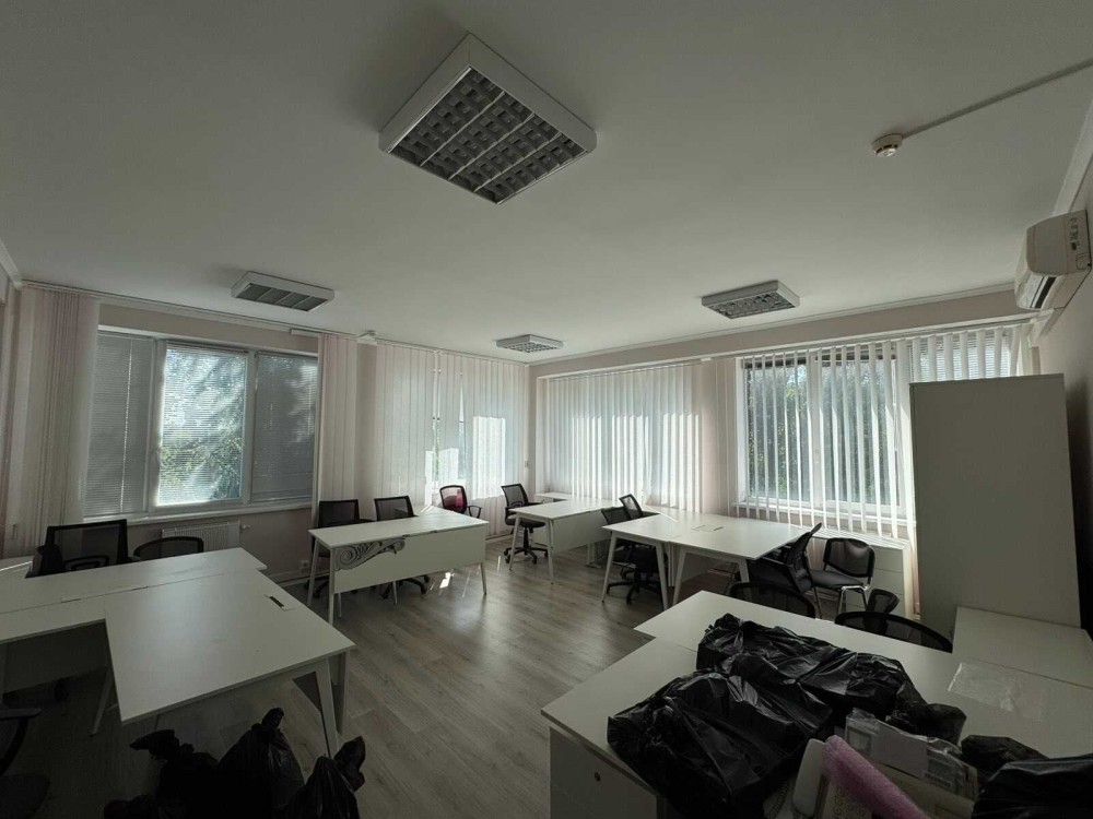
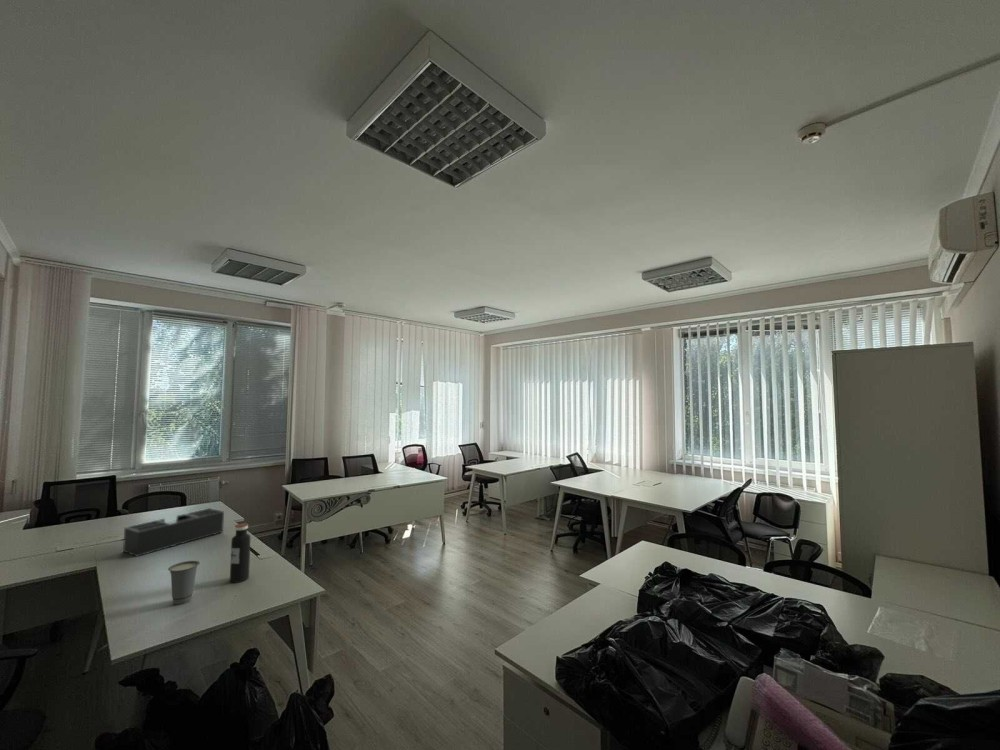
+ cup [167,560,200,606]
+ water bottle [229,522,251,584]
+ desk organizer [122,507,225,558]
